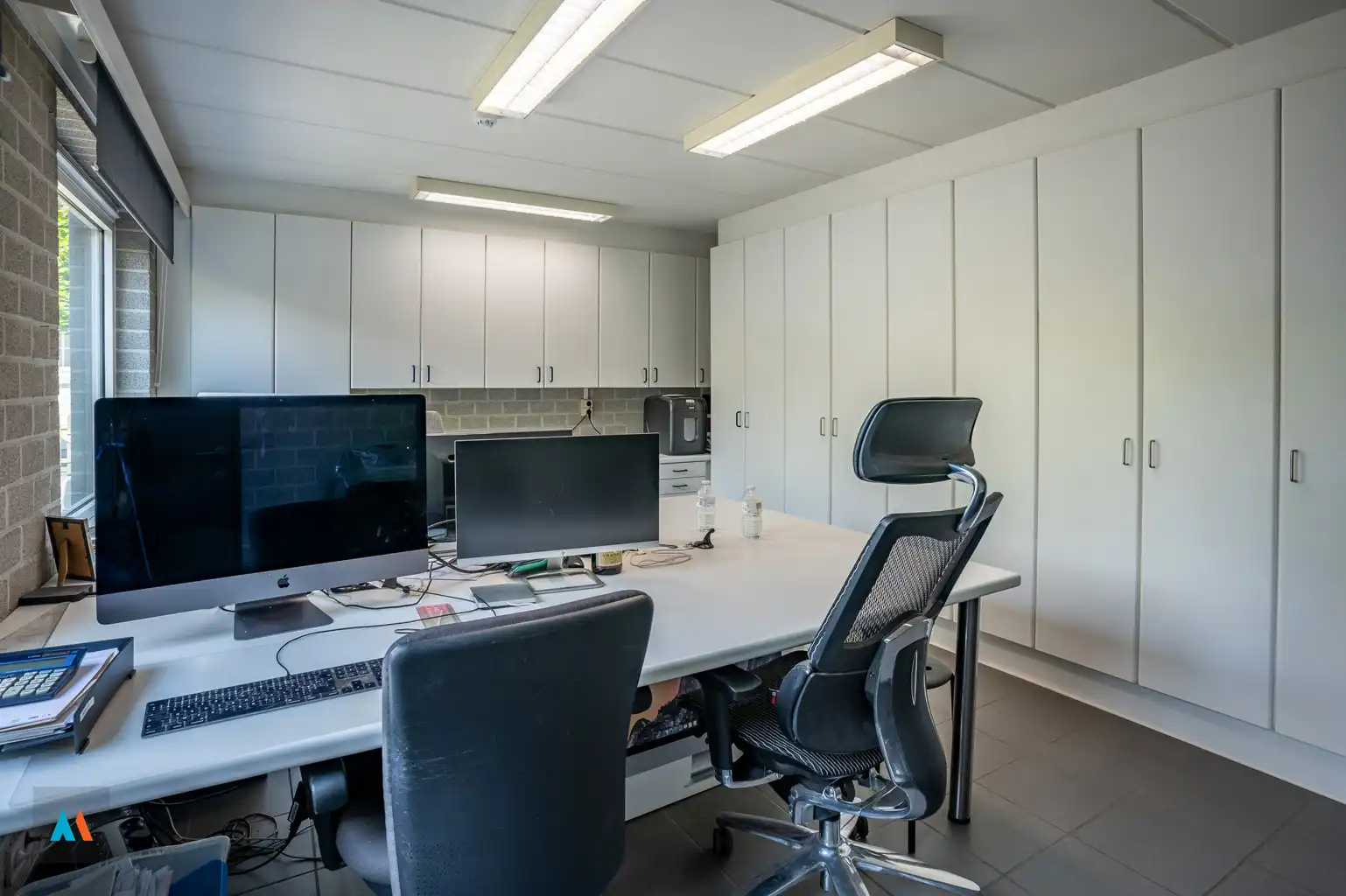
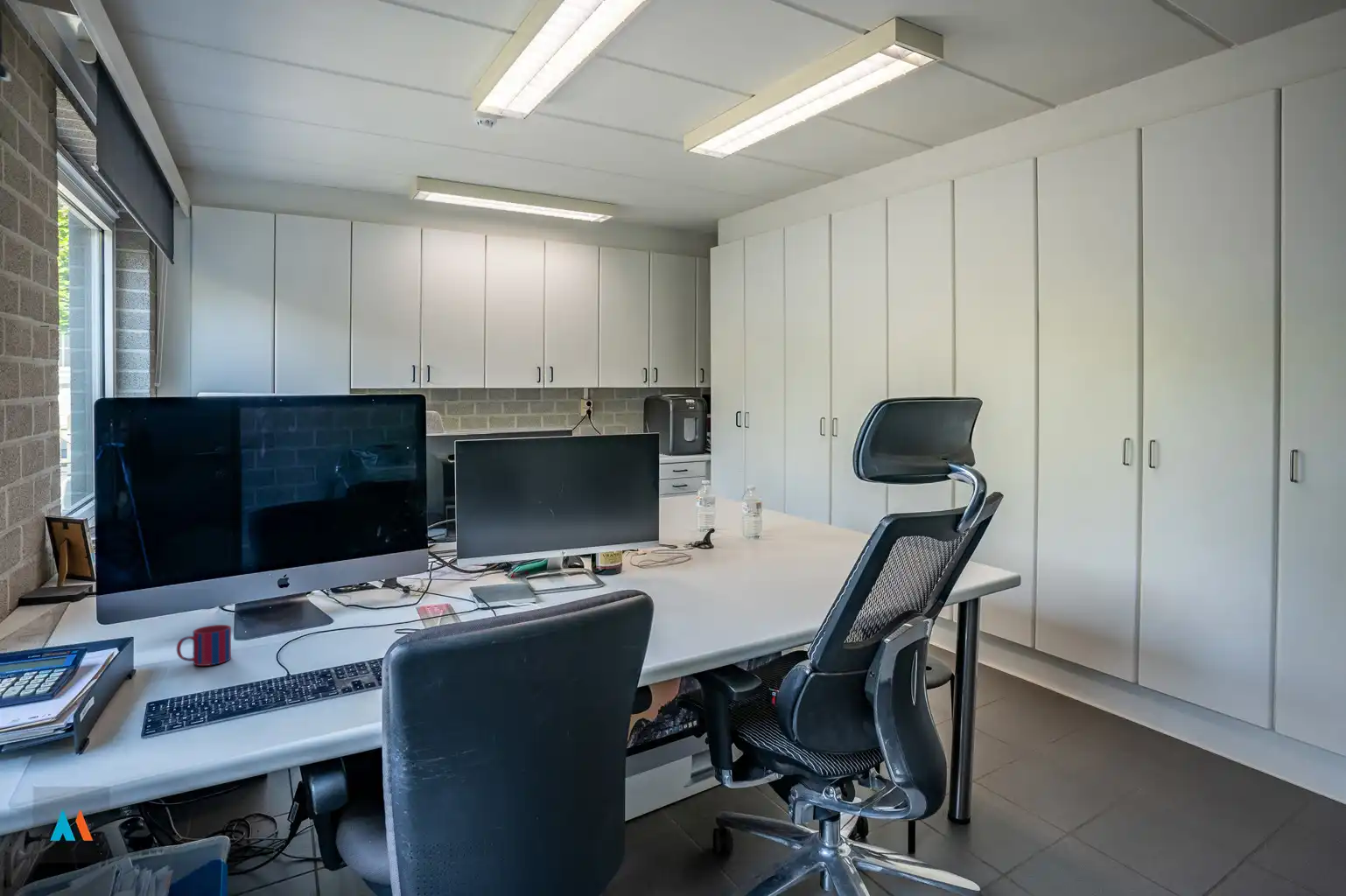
+ mug [176,624,232,667]
